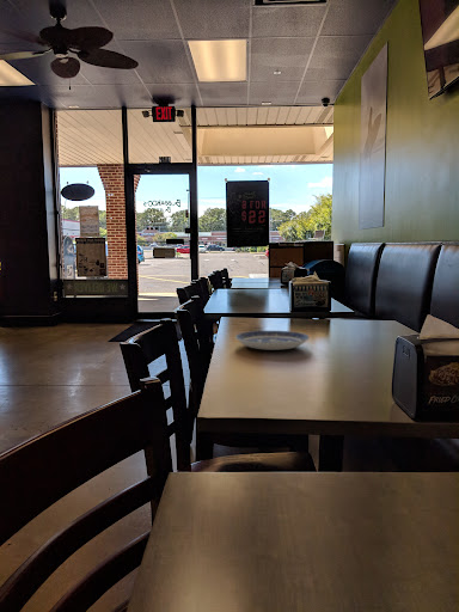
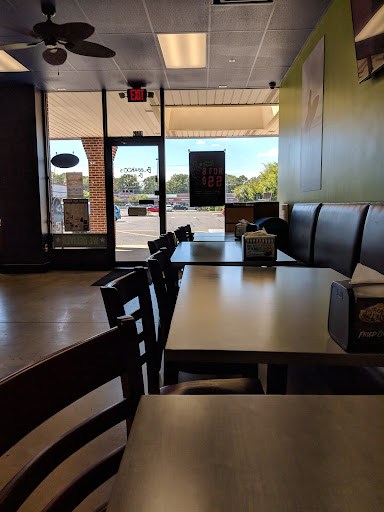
- plate [234,330,311,351]
